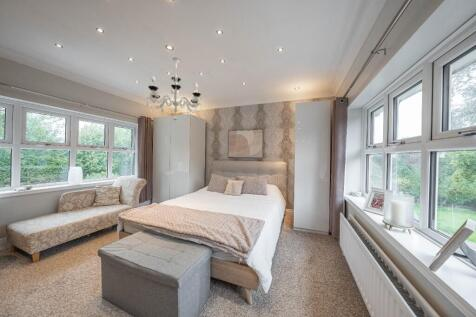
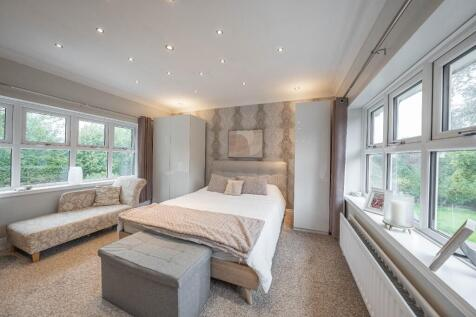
- chandelier [146,56,203,121]
